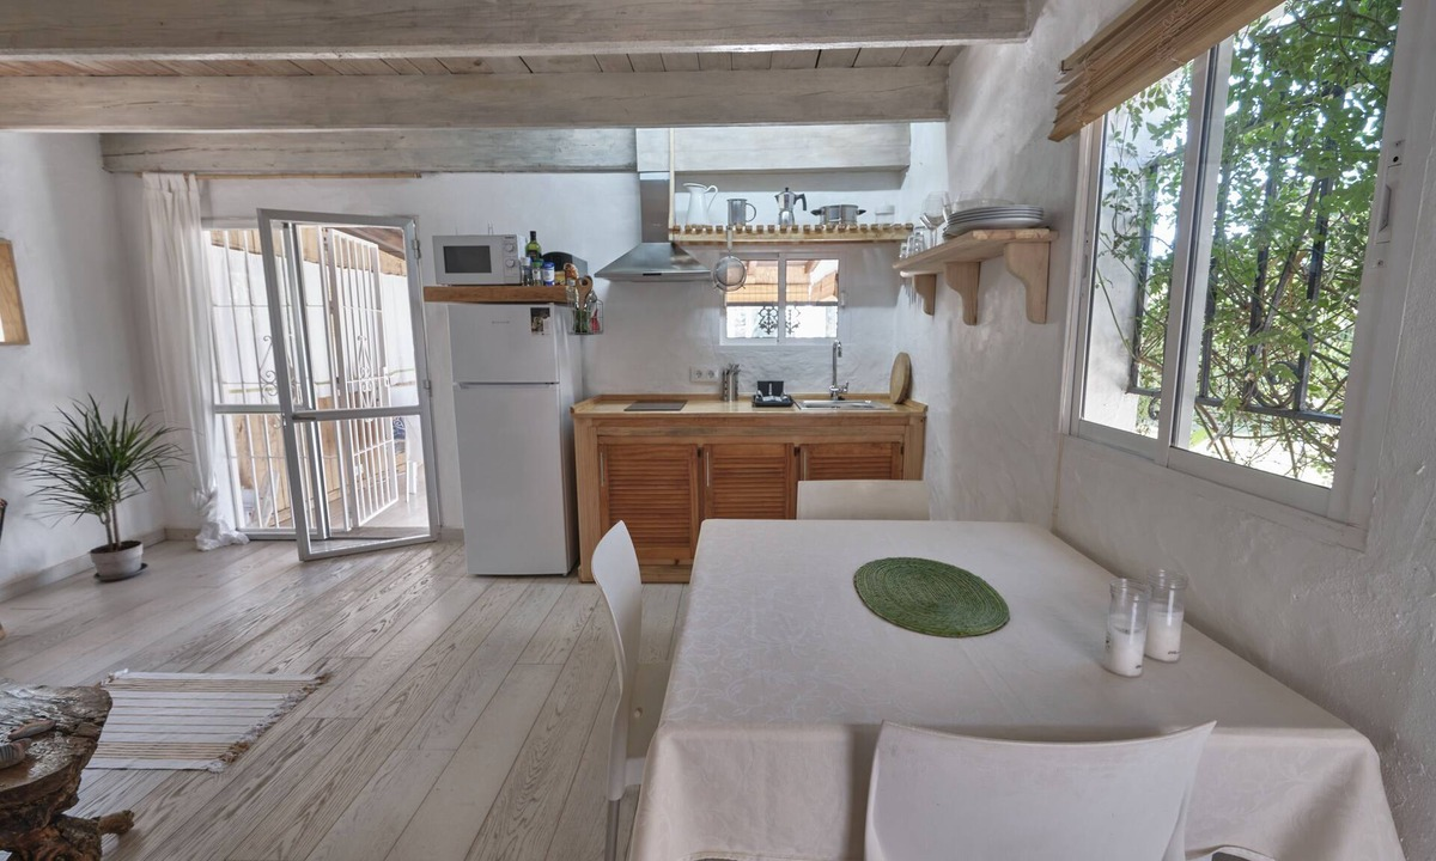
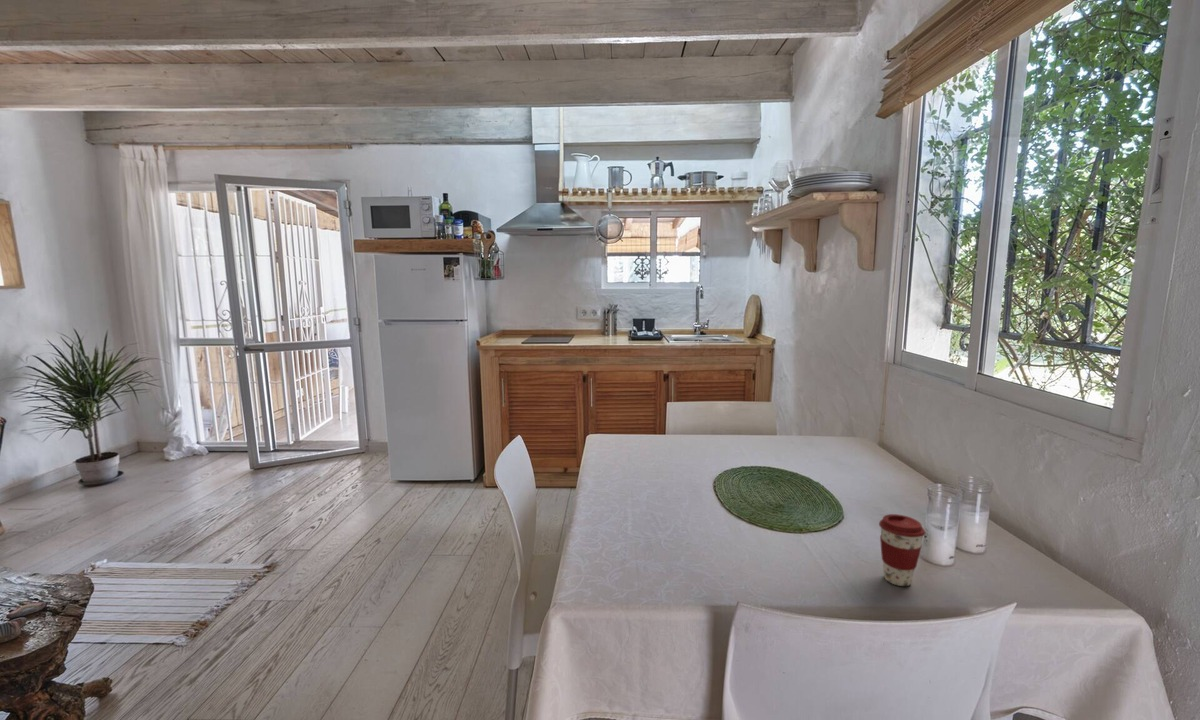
+ coffee cup [878,513,926,587]
